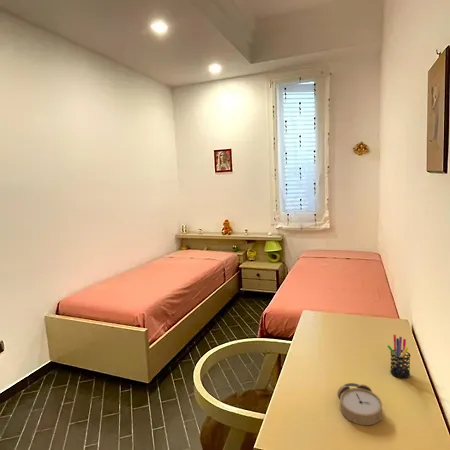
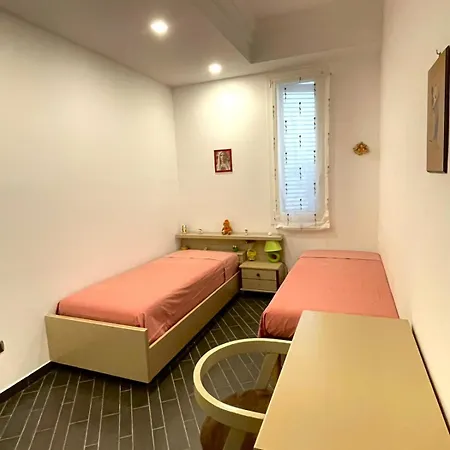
- alarm clock [336,382,383,426]
- pen holder [386,334,412,379]
